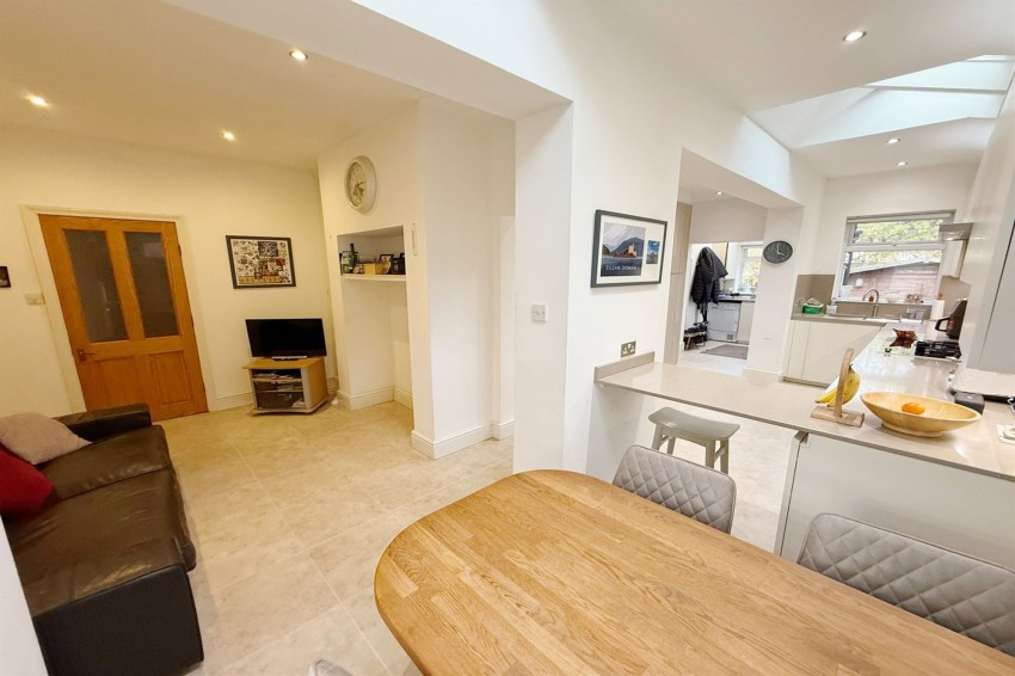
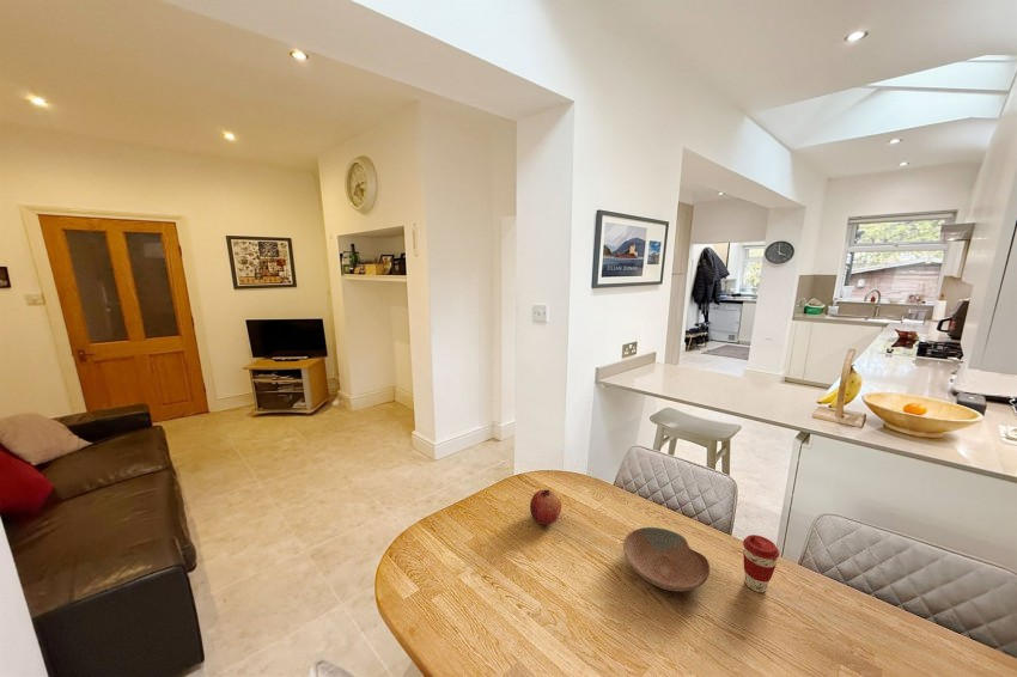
+ bowl [622,526,711,592]
+ coffee cup [742,533,780,593]
+ fruit [529,488,562,526]
